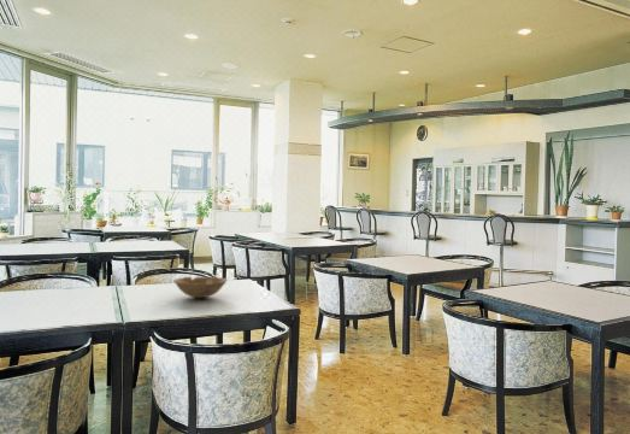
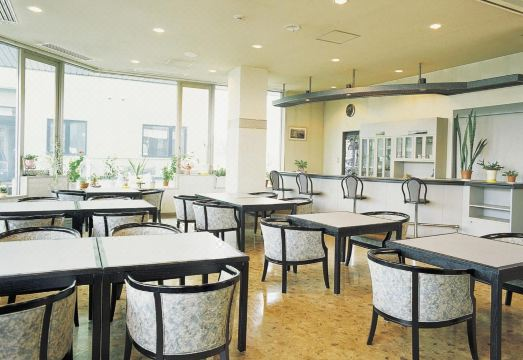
- bowl [173,276,228,299]
